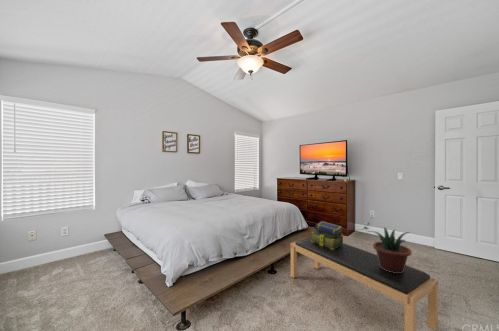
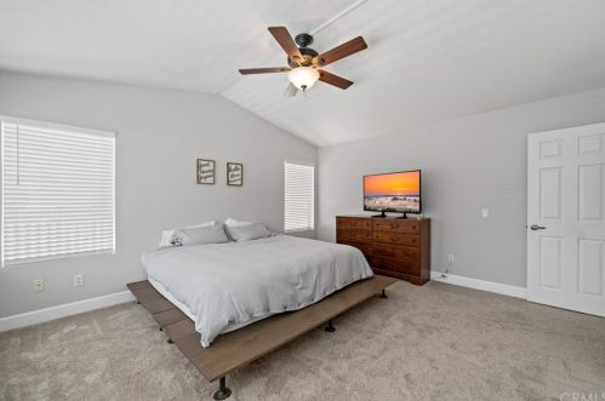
- bench [290,237,440,331]
- stack of books [310,220,344,250]
- potted plant [366,226,412,273]
